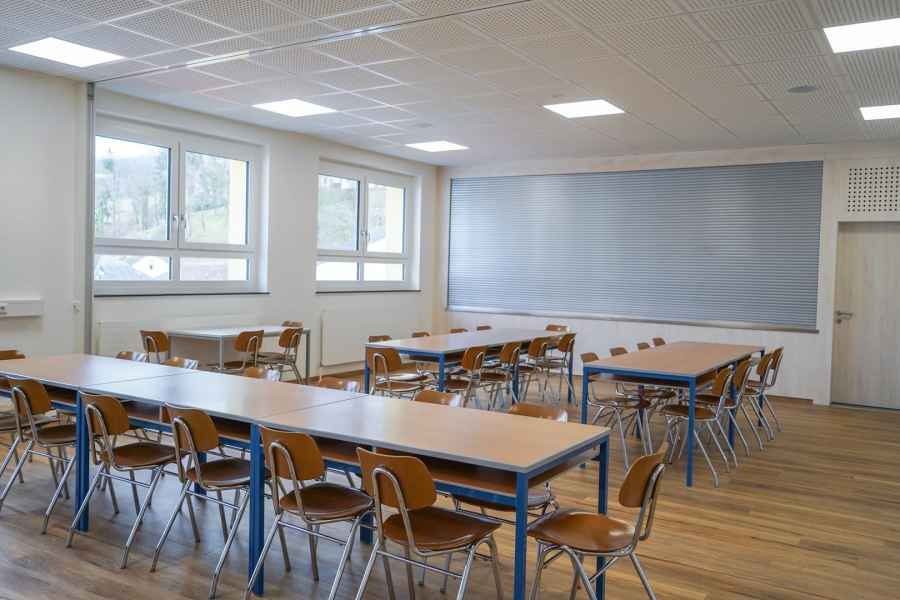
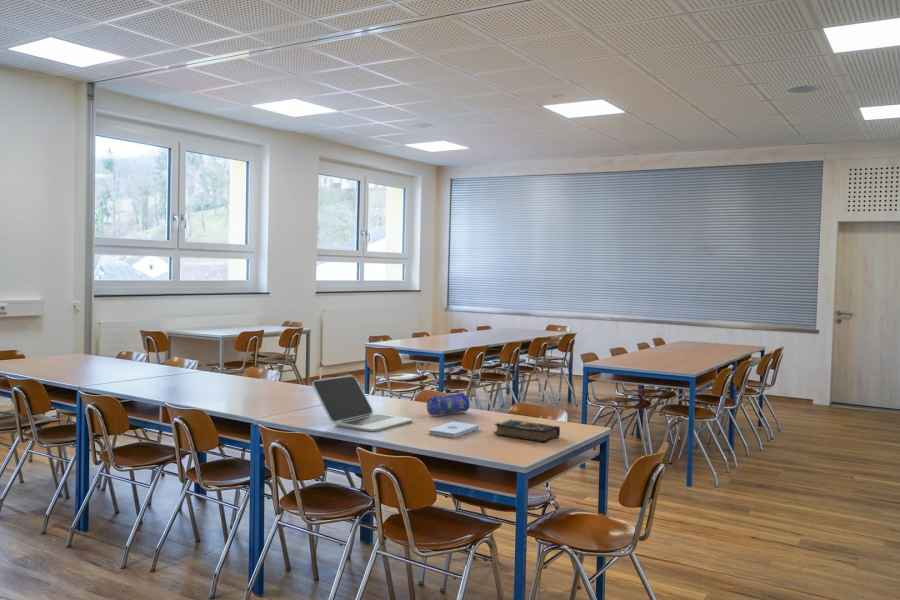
+ pencil case [426,391,471,416]
+ notepad [428,421,480,439]
+ laptop [311,374,413,432]
+ book [493,419,561,443]
